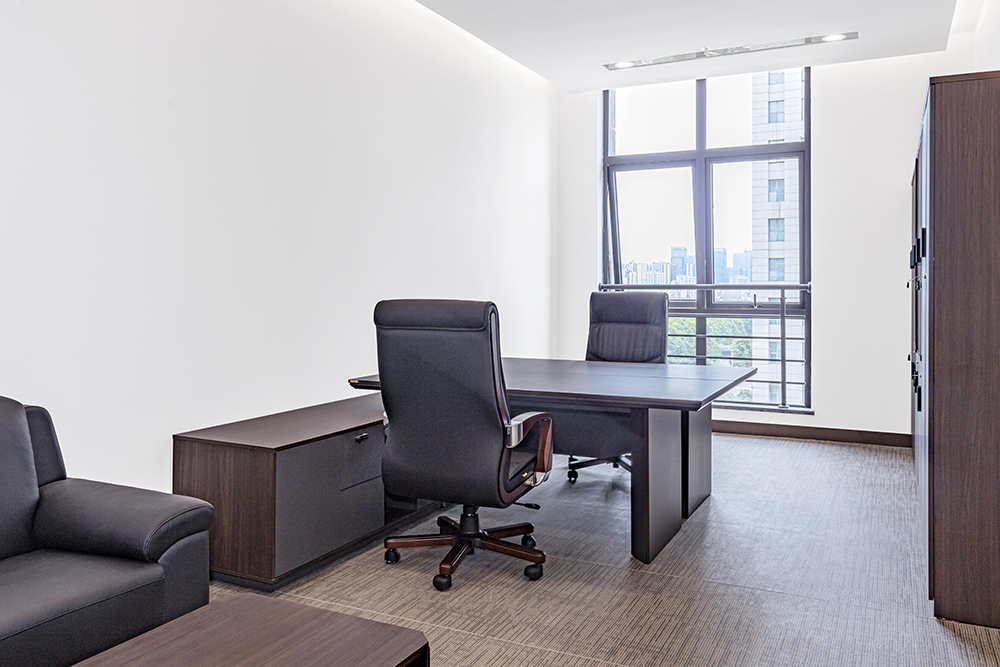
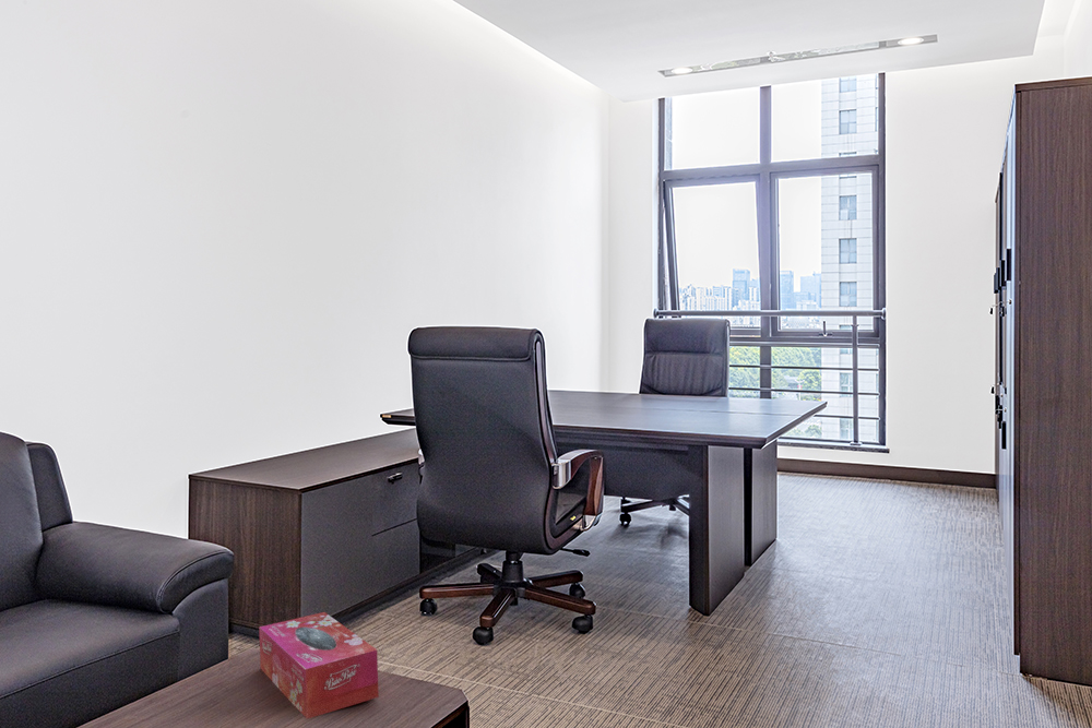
+ tissue box [258,611,380,720]
